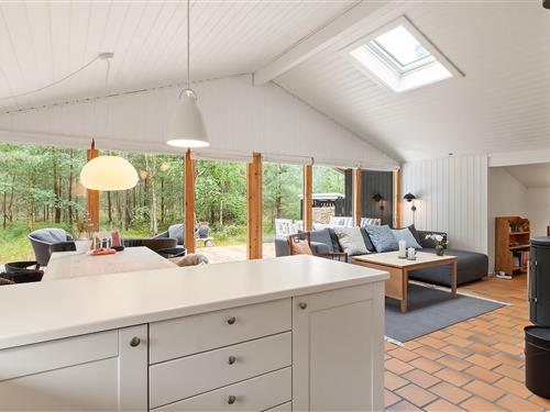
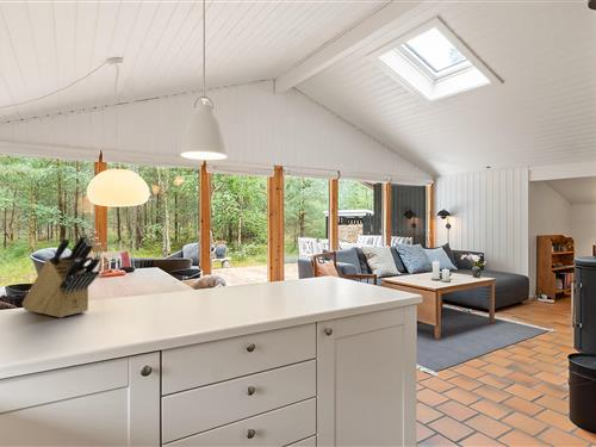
+ knife block [20,232,101,318]
